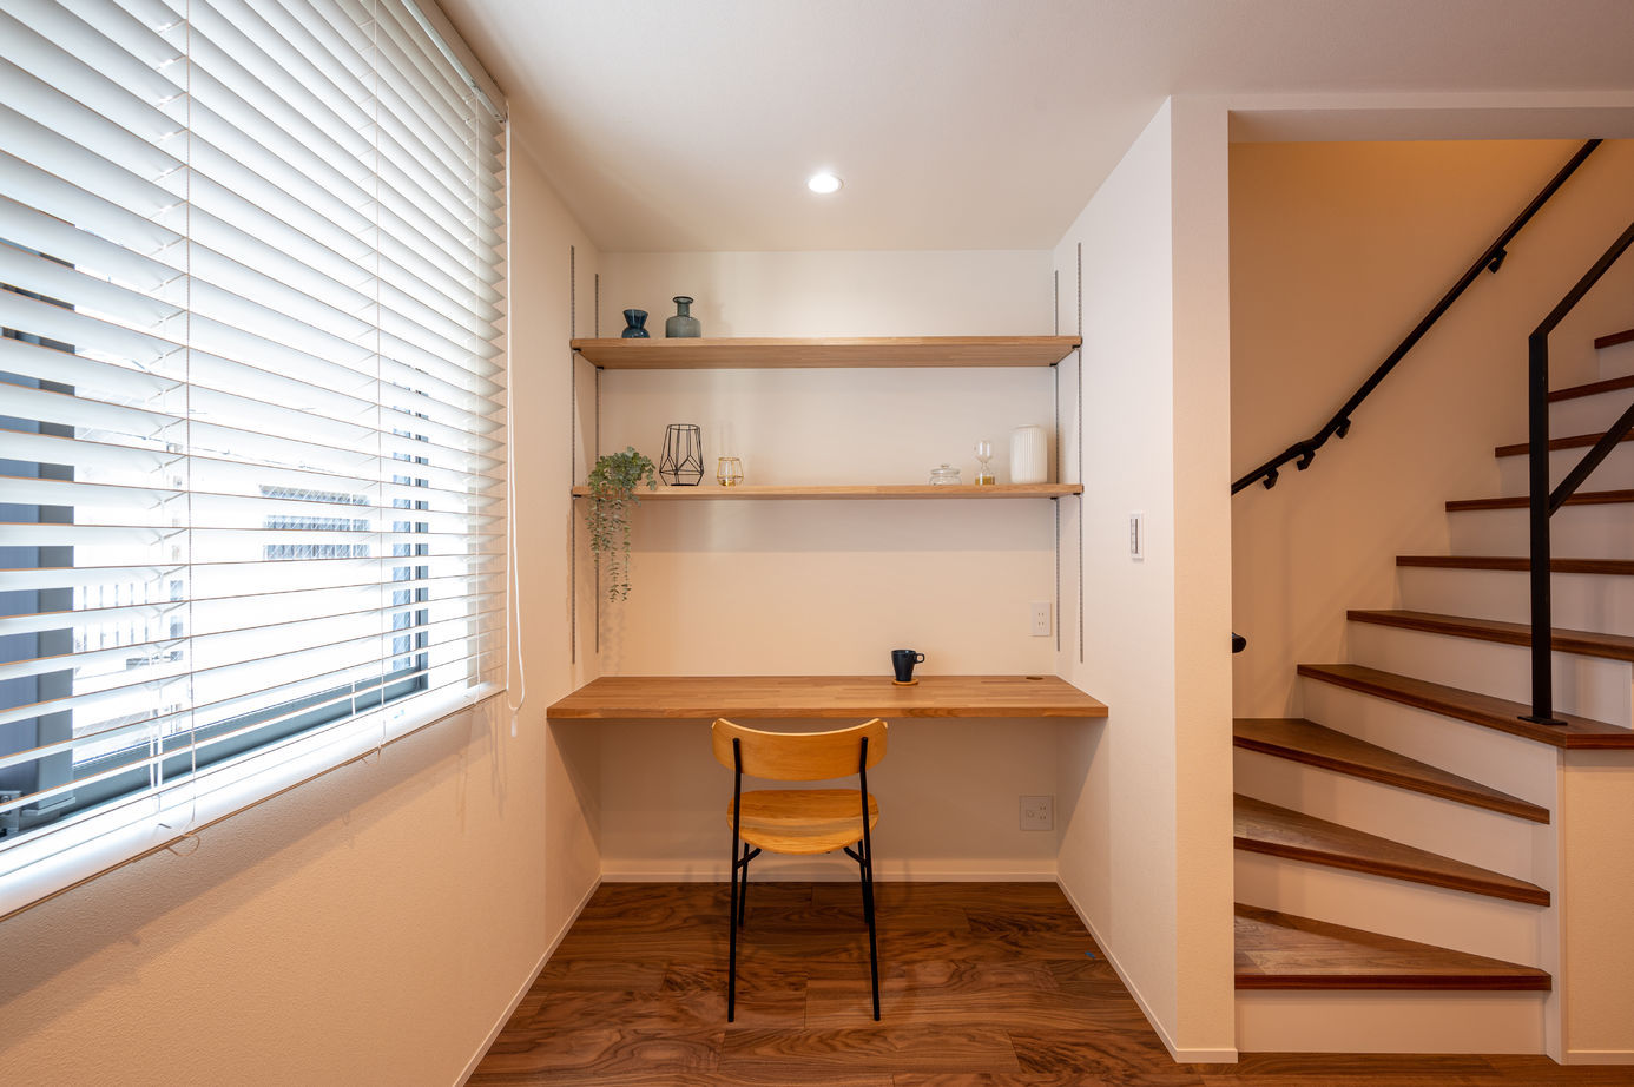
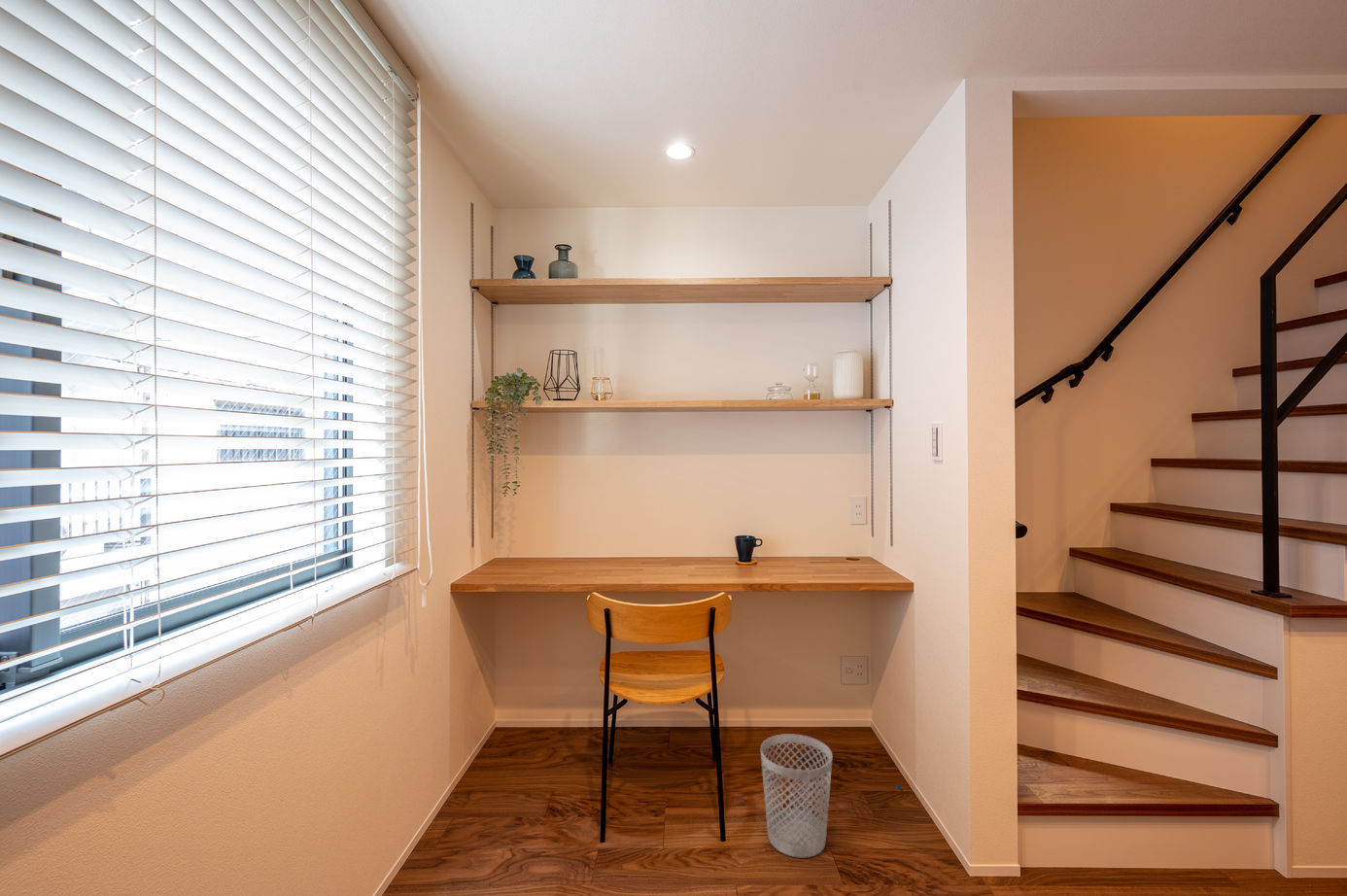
+ wastebasket [760,733,833,859]
